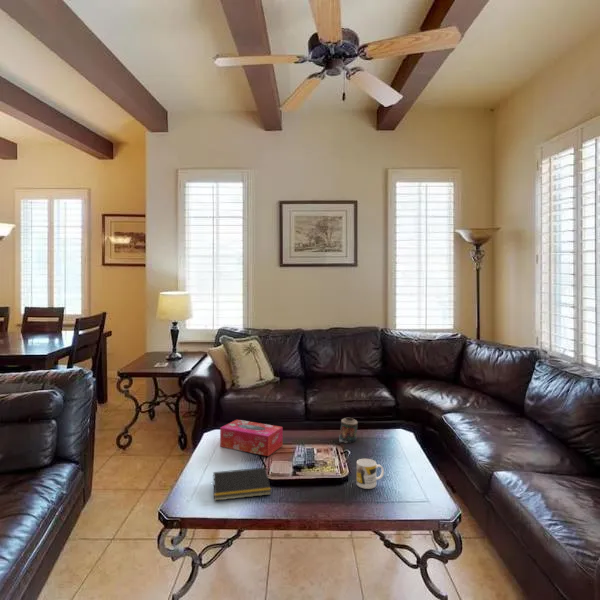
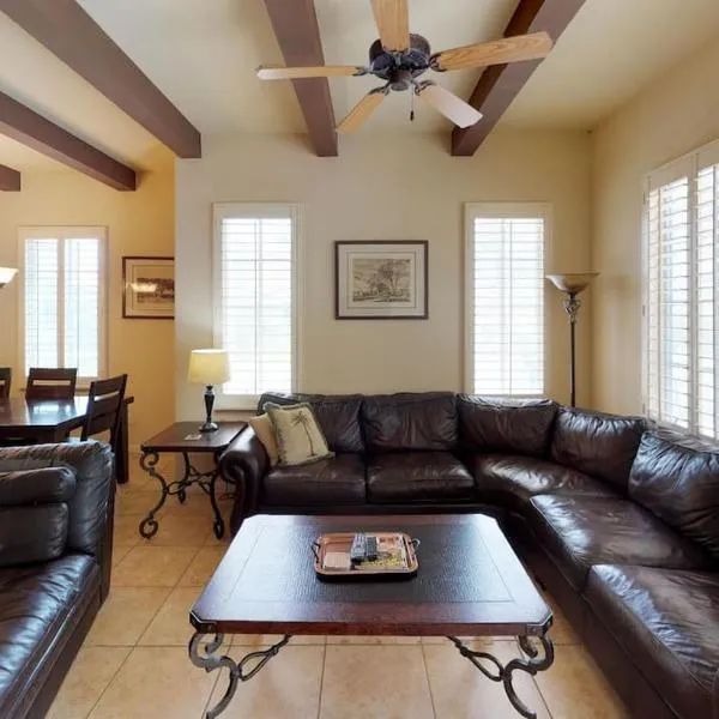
- candle [338,417,359,444]
- tissue box [219,419,284,457]
- mug [356,458,385,490]
- notepad [211,466,272,502]
